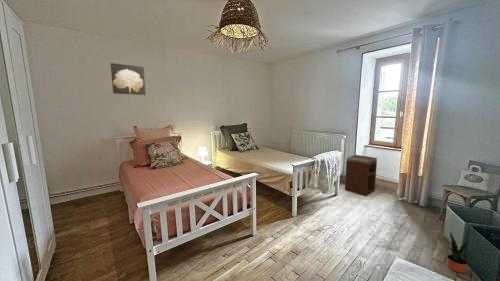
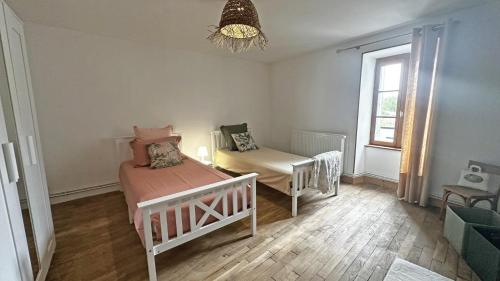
- wall art [110,62,146,96]
- potted plant [447,231,468,274]
- nightstand [344,154,378,197]
